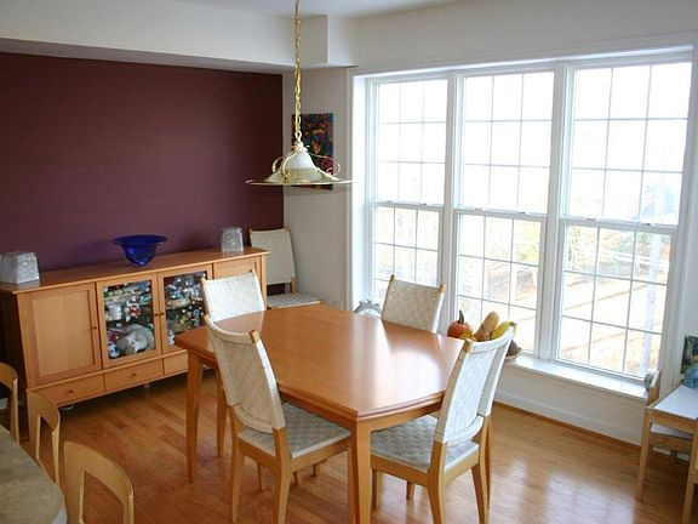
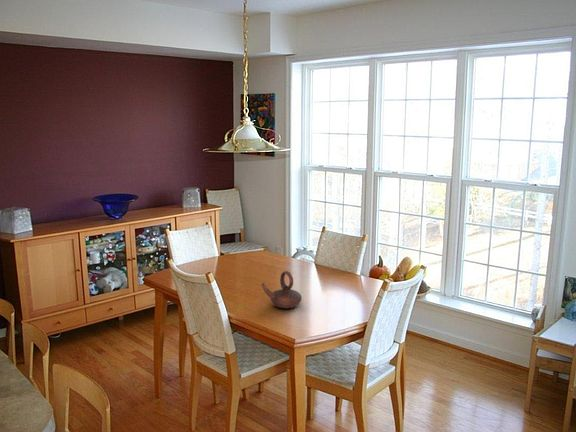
+ teapot [260,270,303,309]
